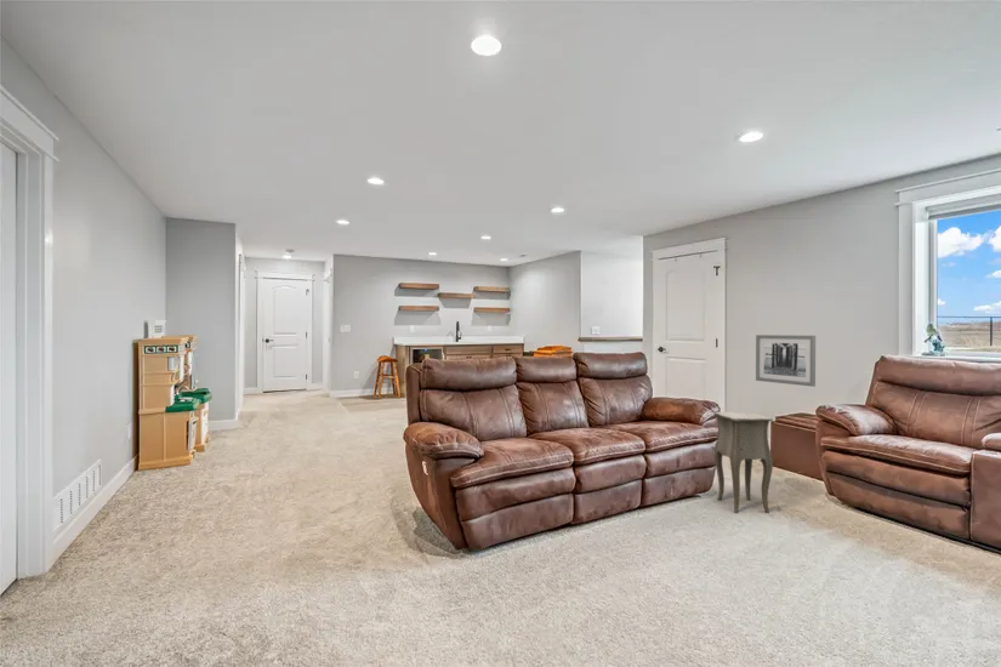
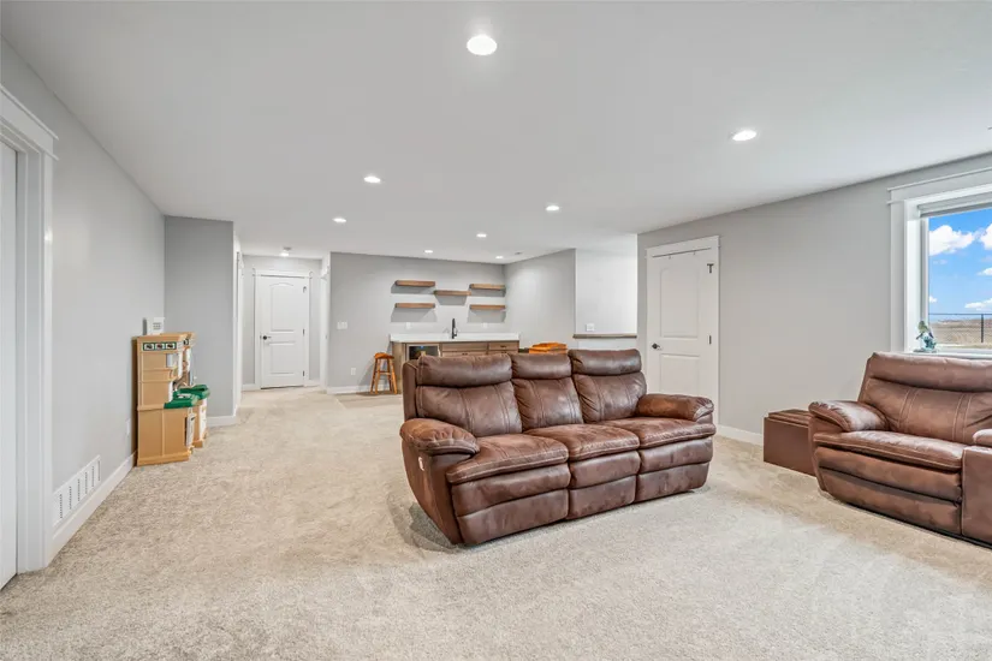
- wall art [755,334,817,388]
- side table [712,411,783,514]
